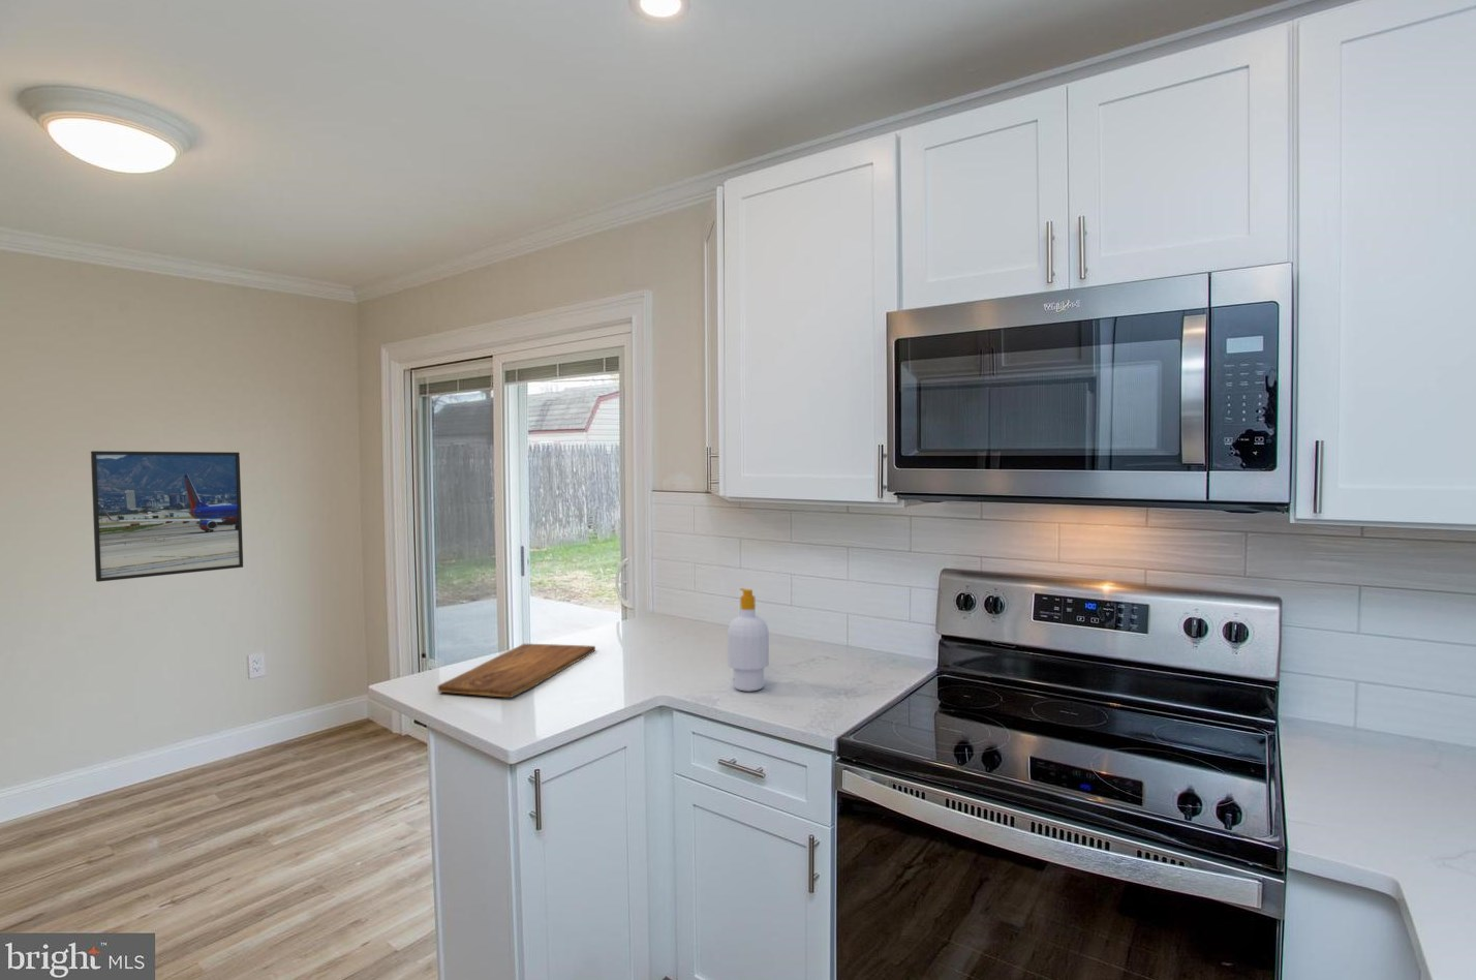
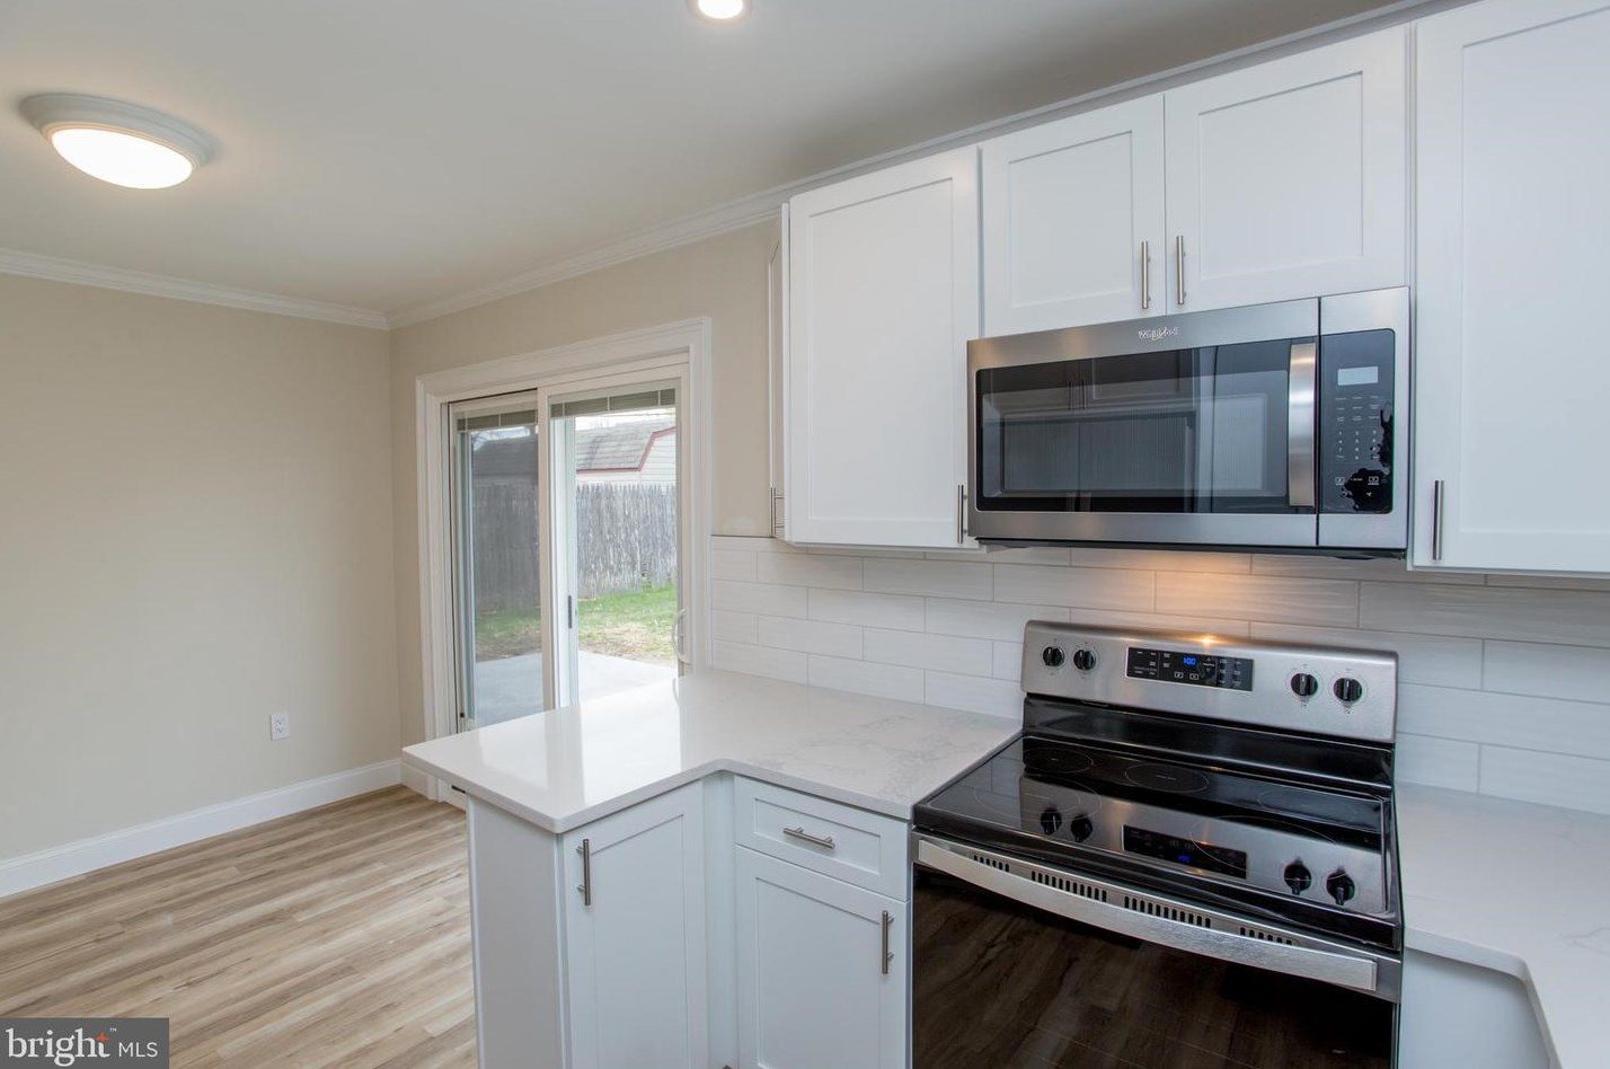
- soap bottle [727,587,770,692]
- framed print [90,450,244,583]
- cutting board [437,643,596,699]
